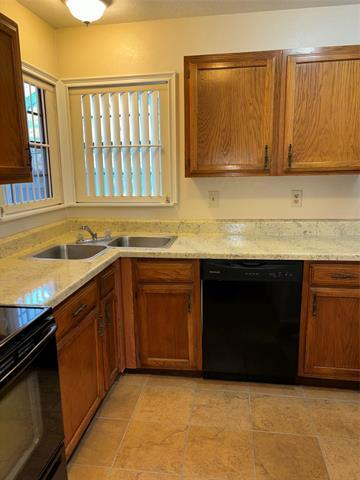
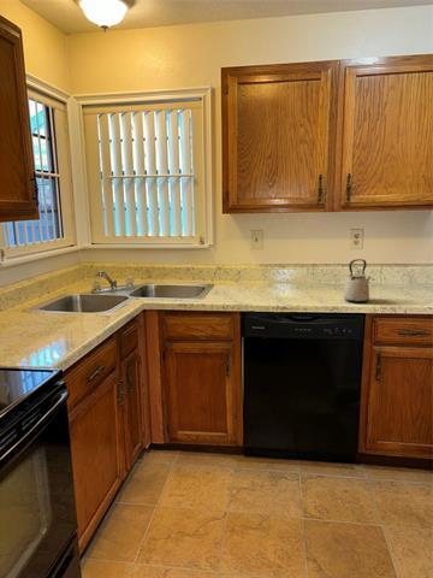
+ kettle [343,258,372,303]
